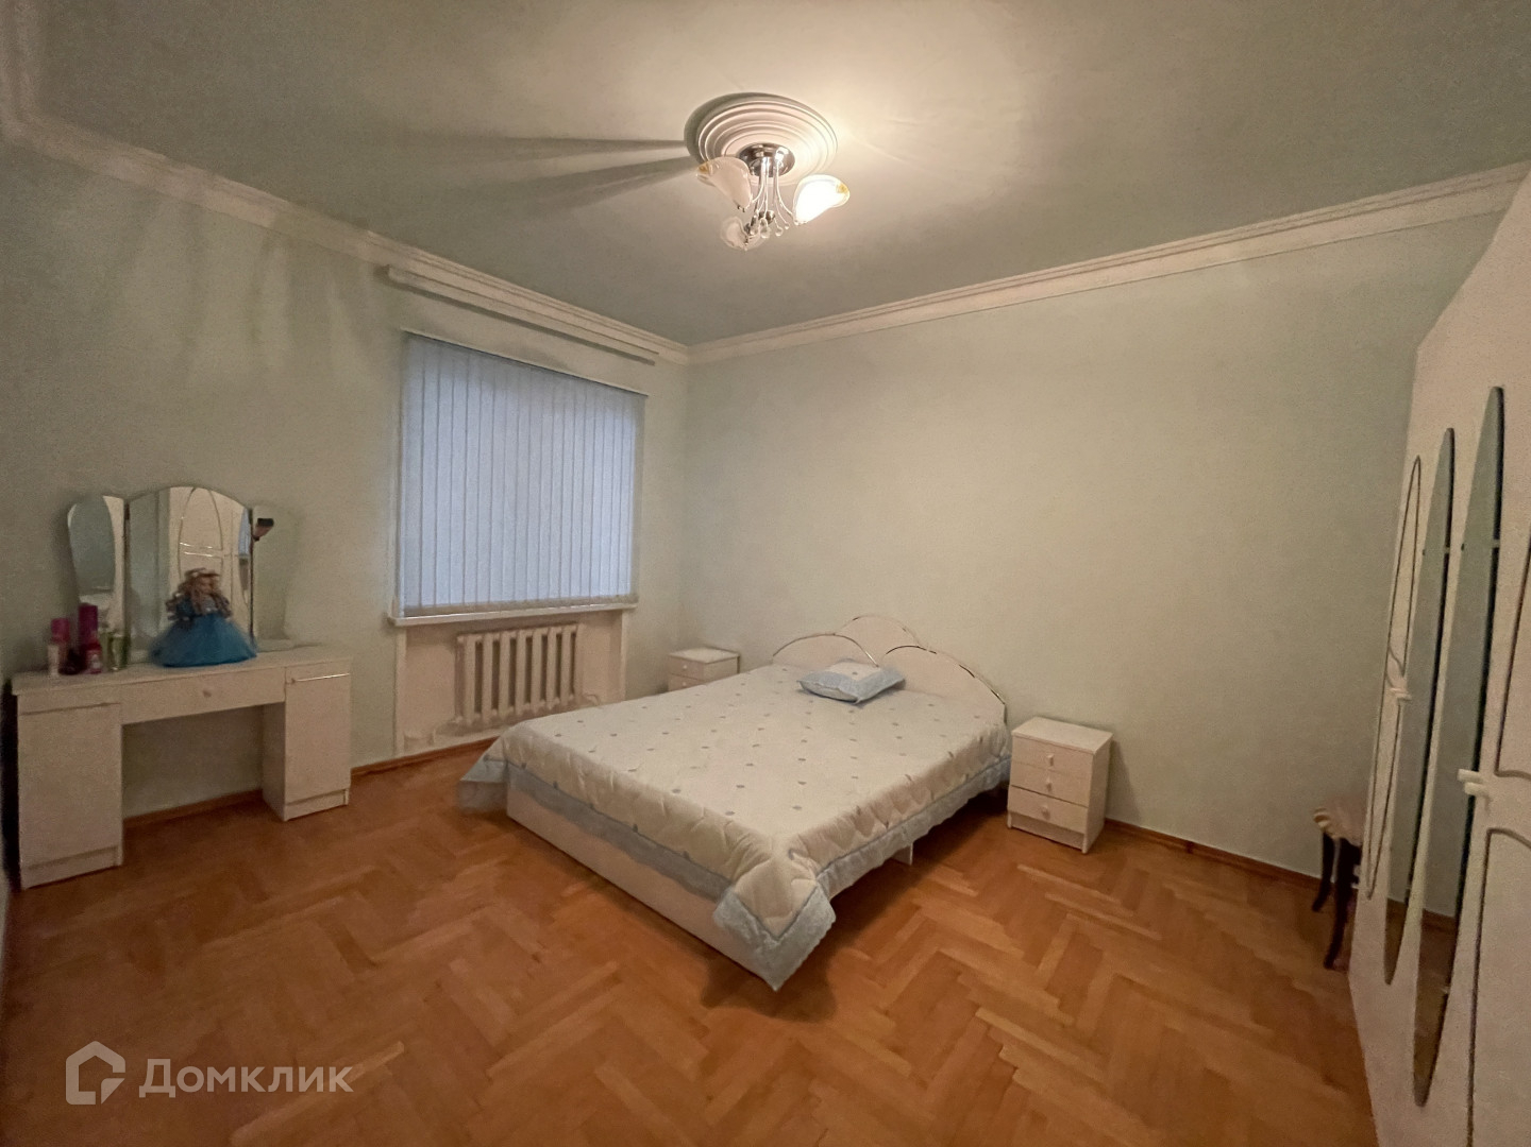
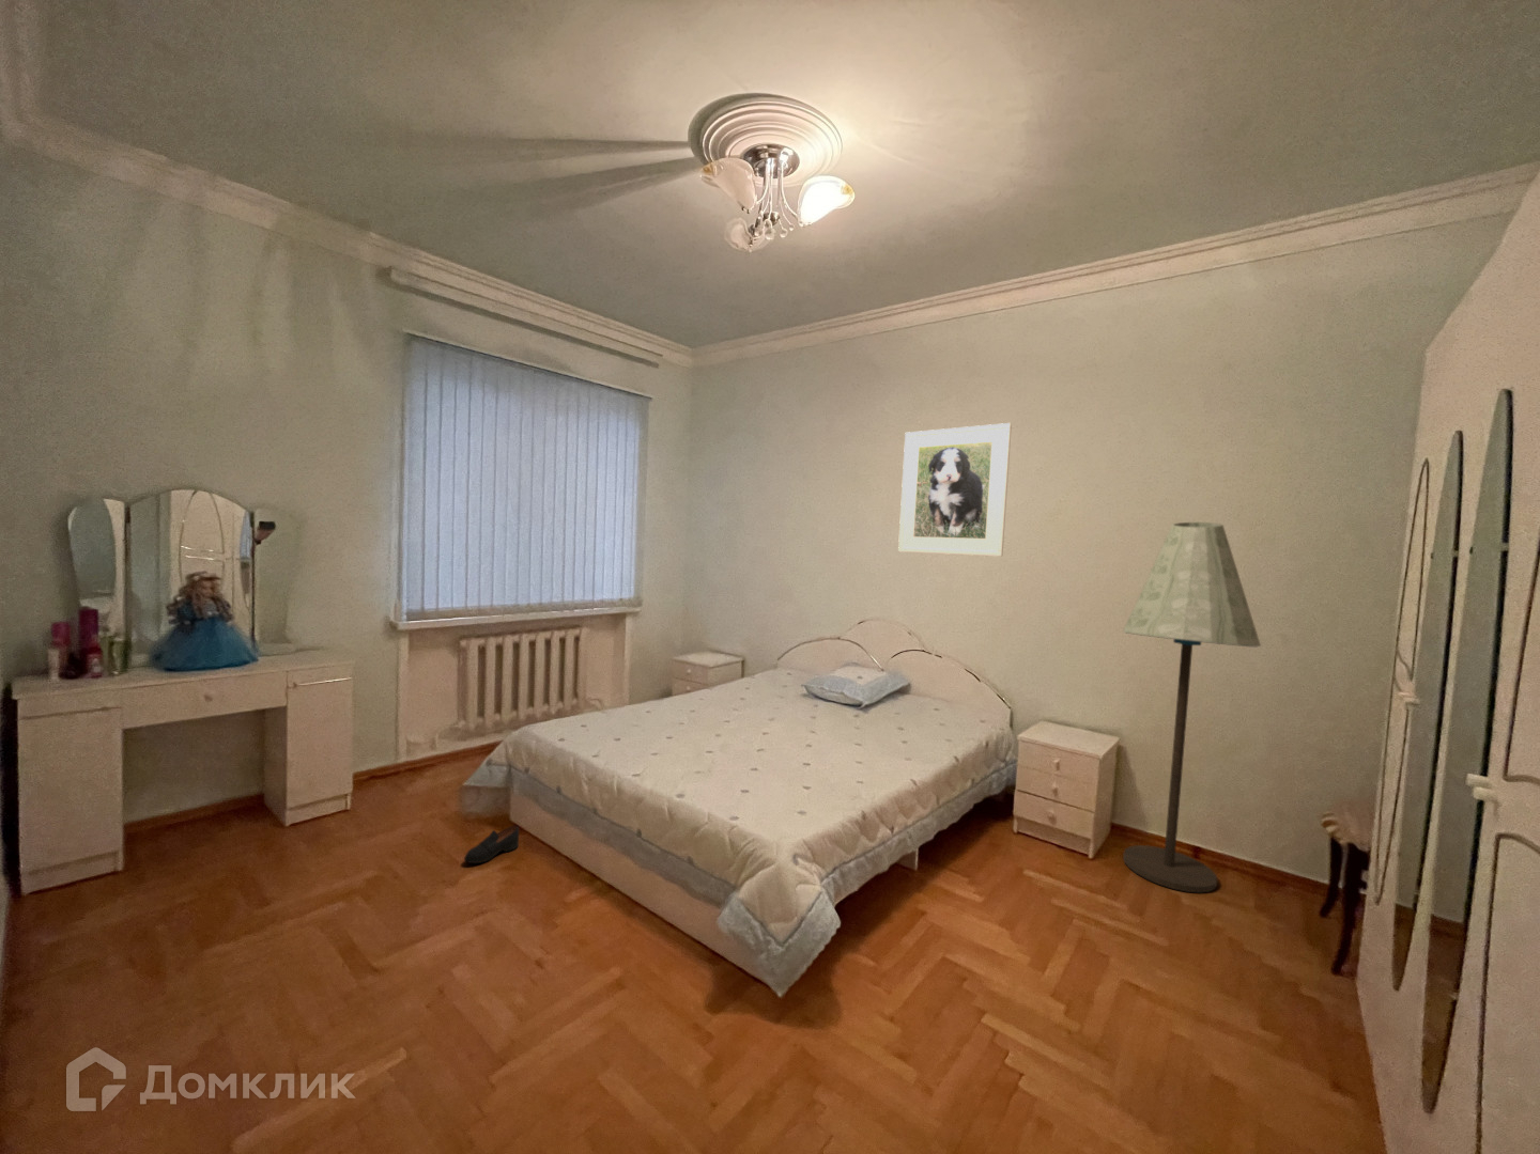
+ floor lamp [1122,521,1262,895]
+ shoe [463,824,521,864]
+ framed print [897,422,1013,558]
